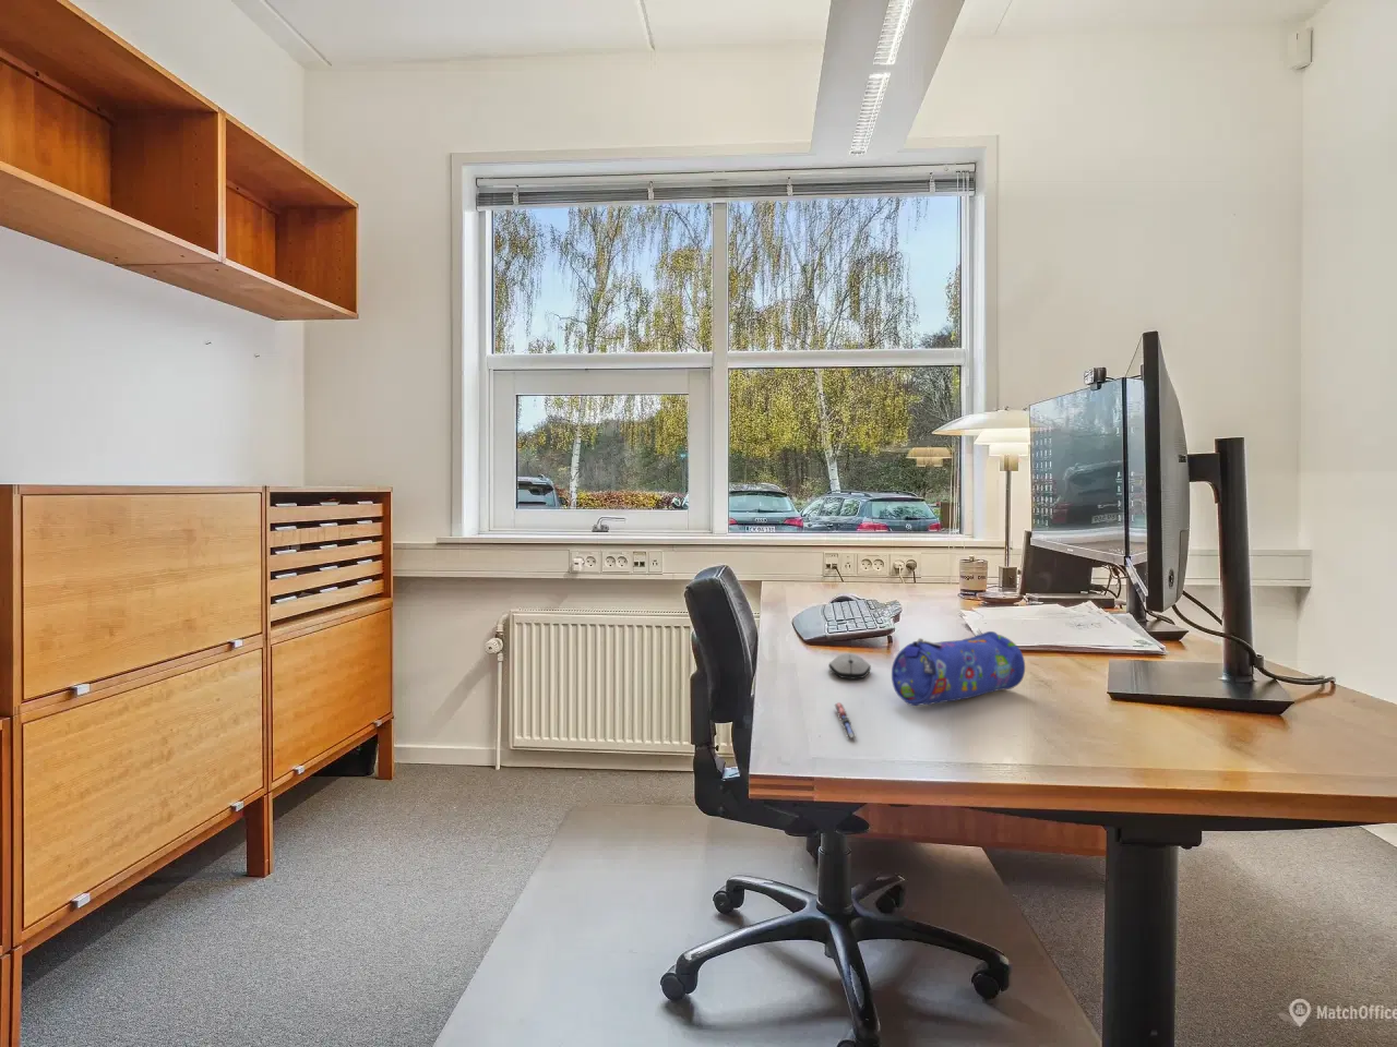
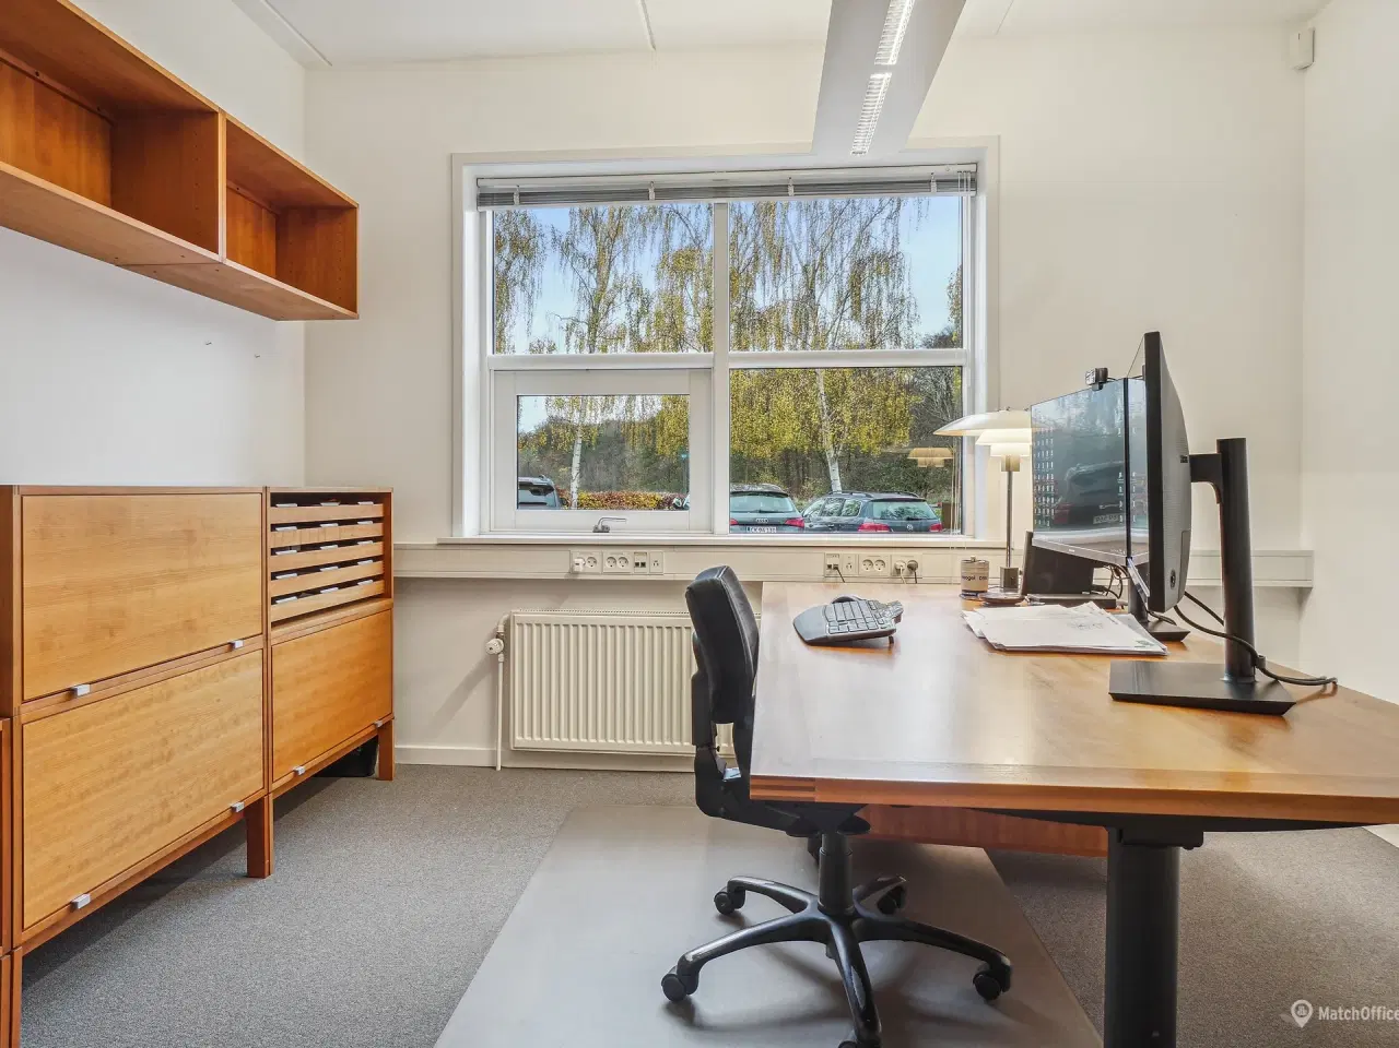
- computer mouse [827,652,872,680]
- pencil case [891,630,1026,707]
- pen [834,702,859,740]
